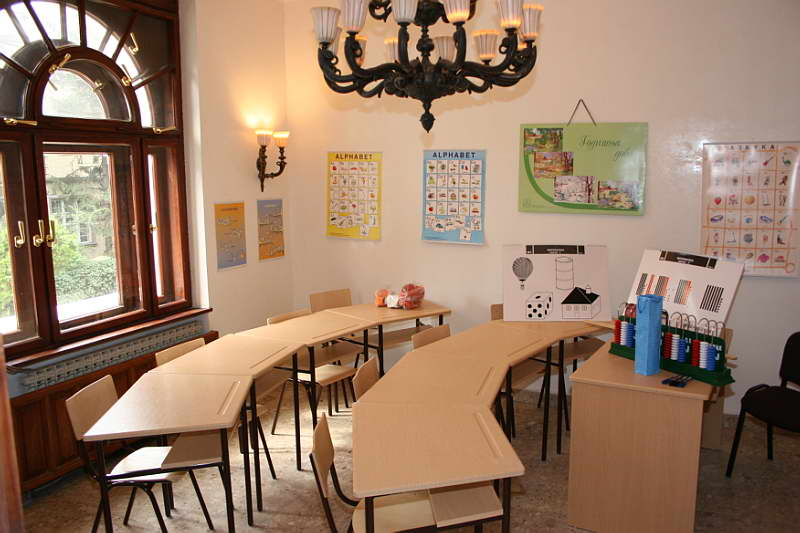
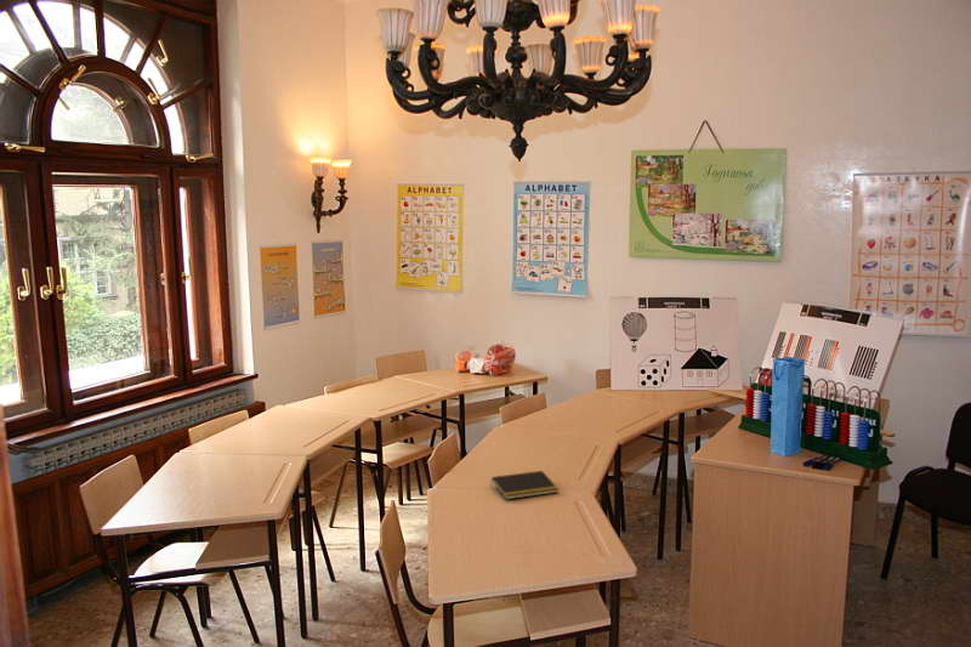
+ notepad [489,470,560,500]
